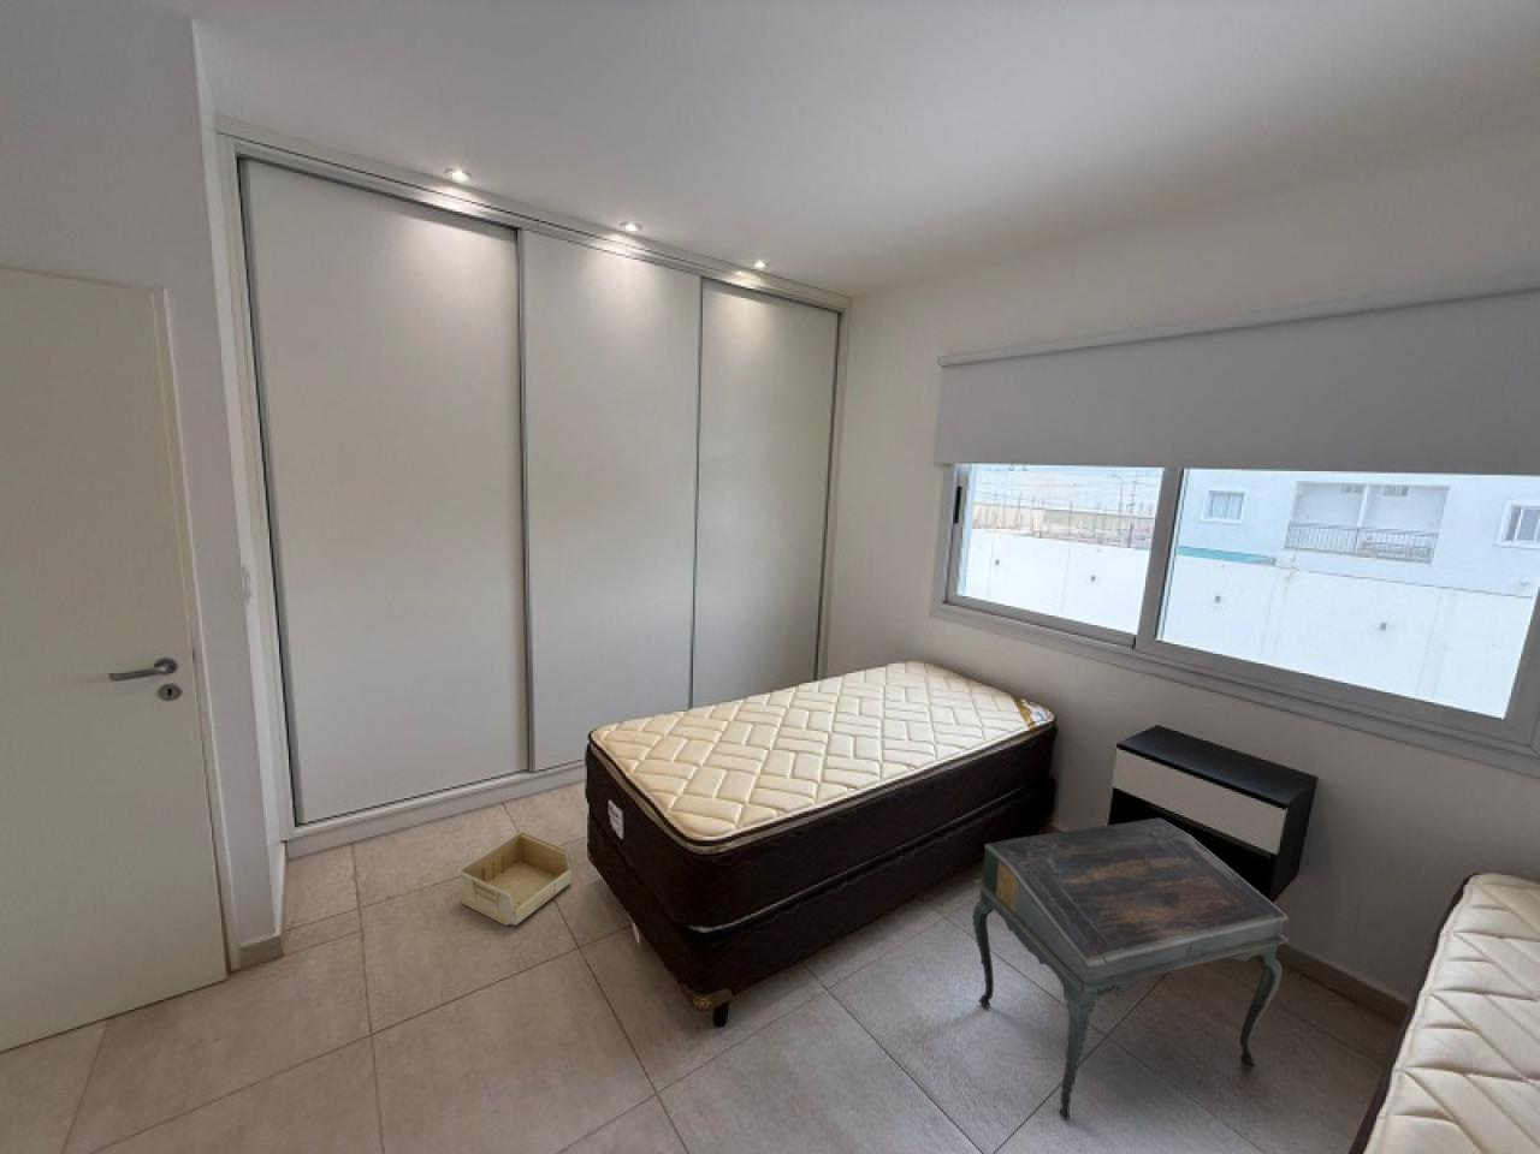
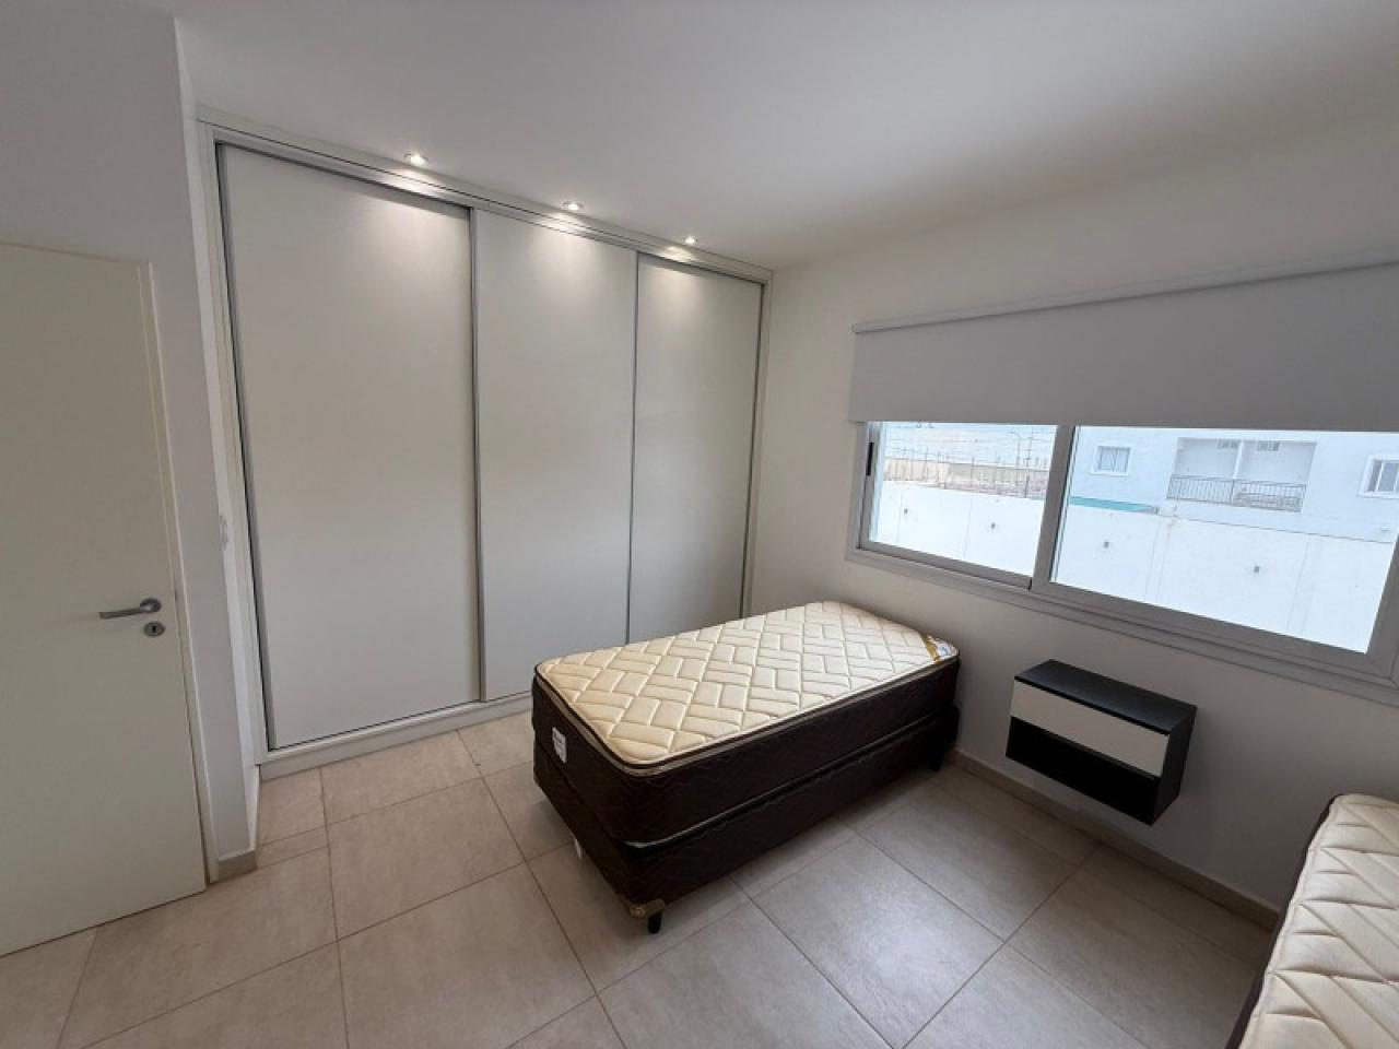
- writing desk [971,817,1290,1121]
- storage bin [456,830,572,927]
